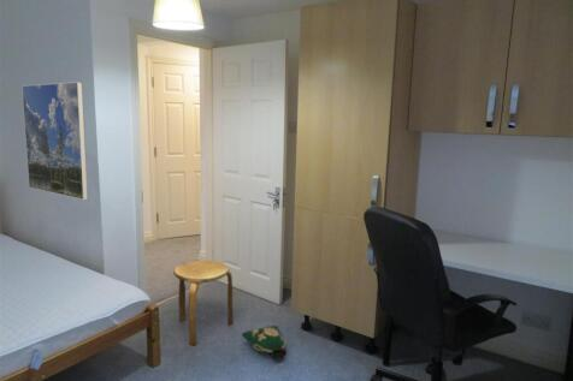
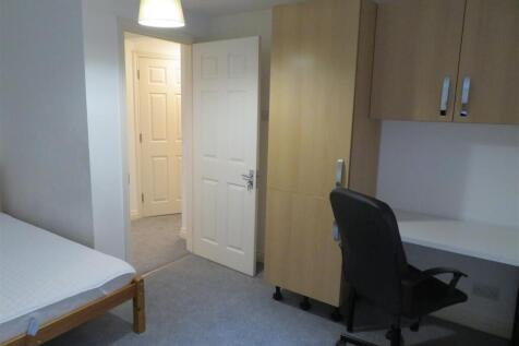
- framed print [20,81,89,201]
- stool [172,260,234,346]
- bag [241,325,288,362]
